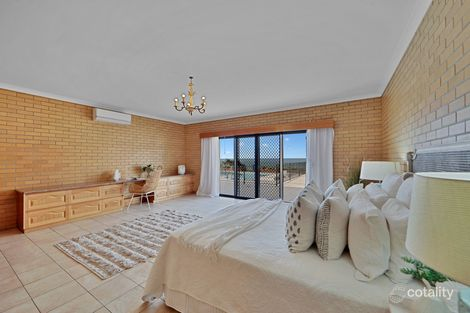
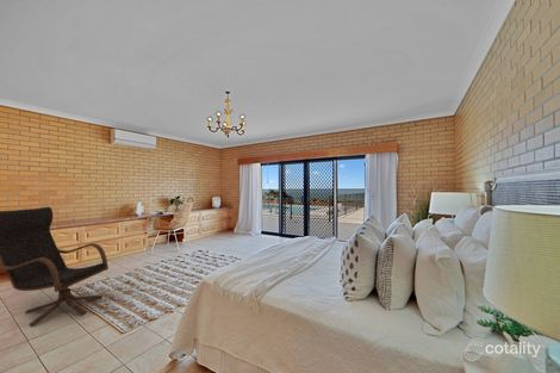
+ lounge chair [0,206,110,328]
